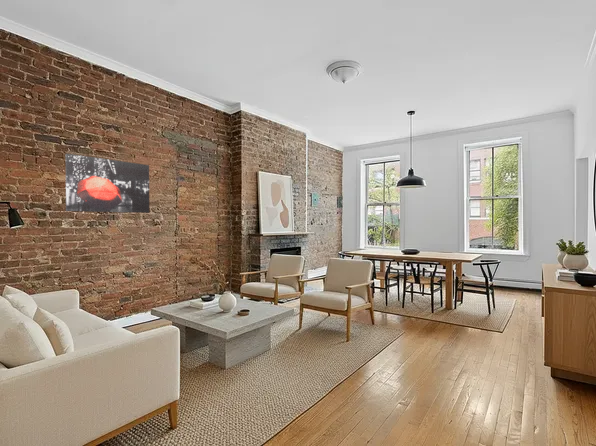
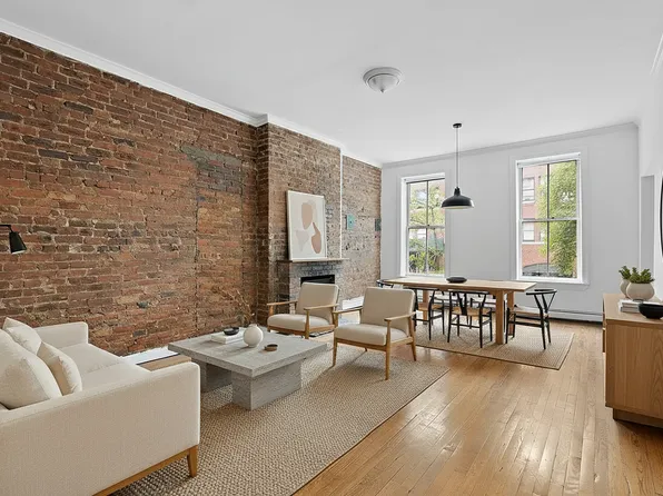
- wall art [64,153,150,214]
